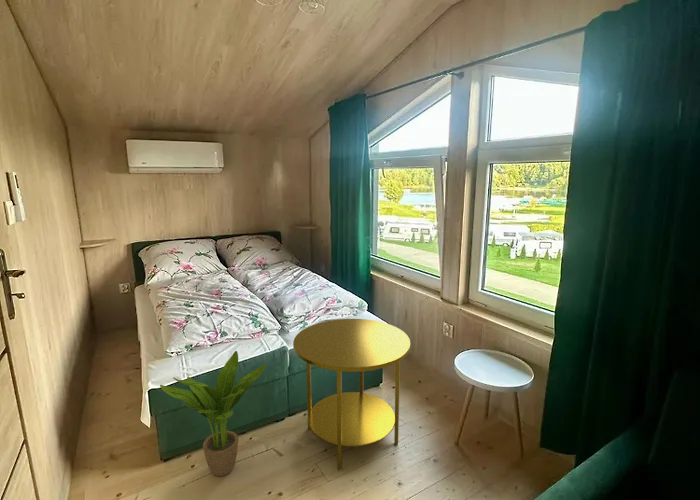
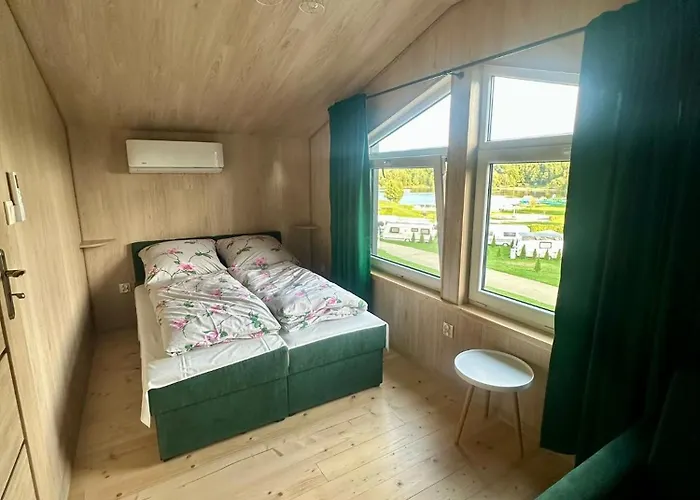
- side table [292,318,412,471]
- potted plant [159,350,267,477]
